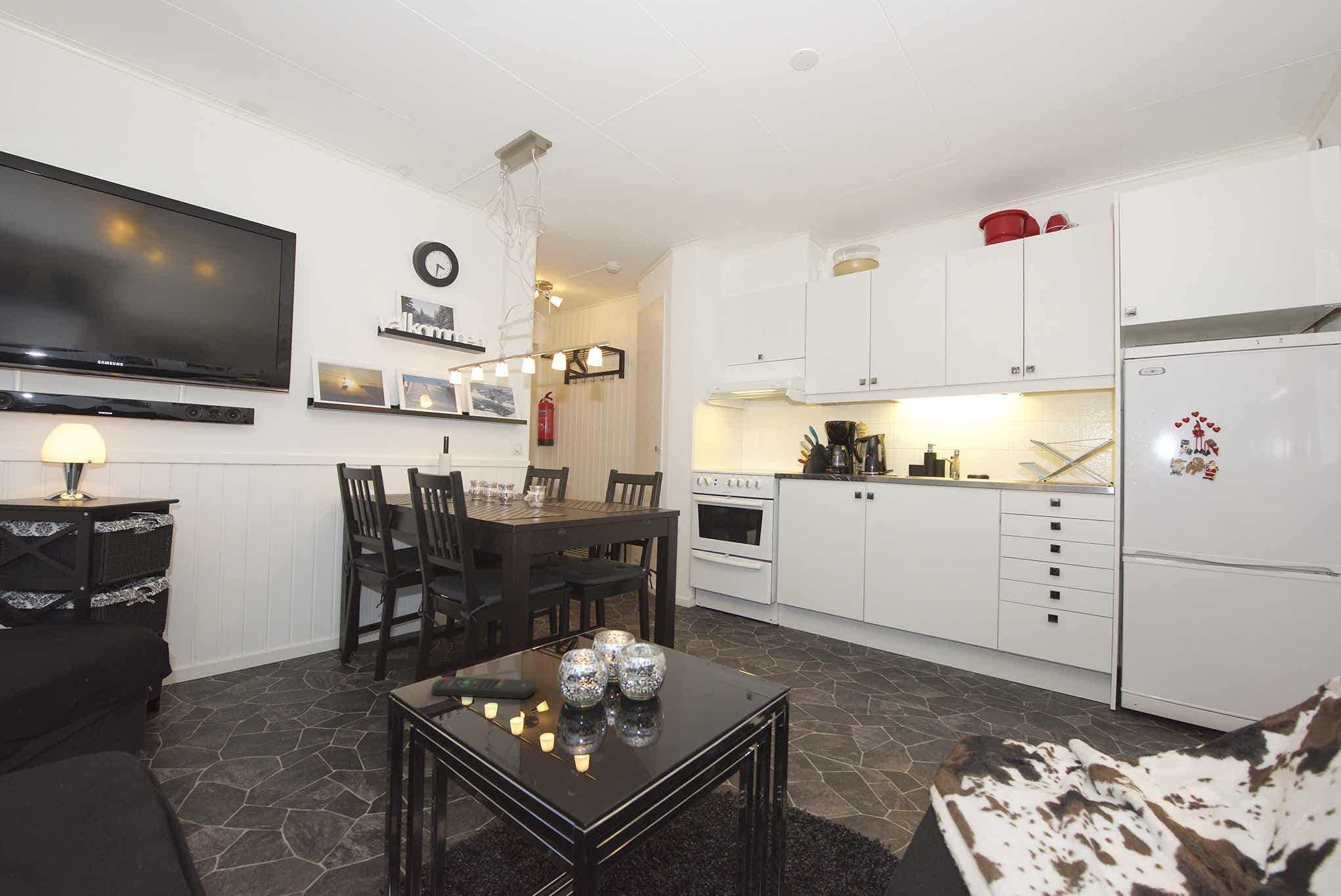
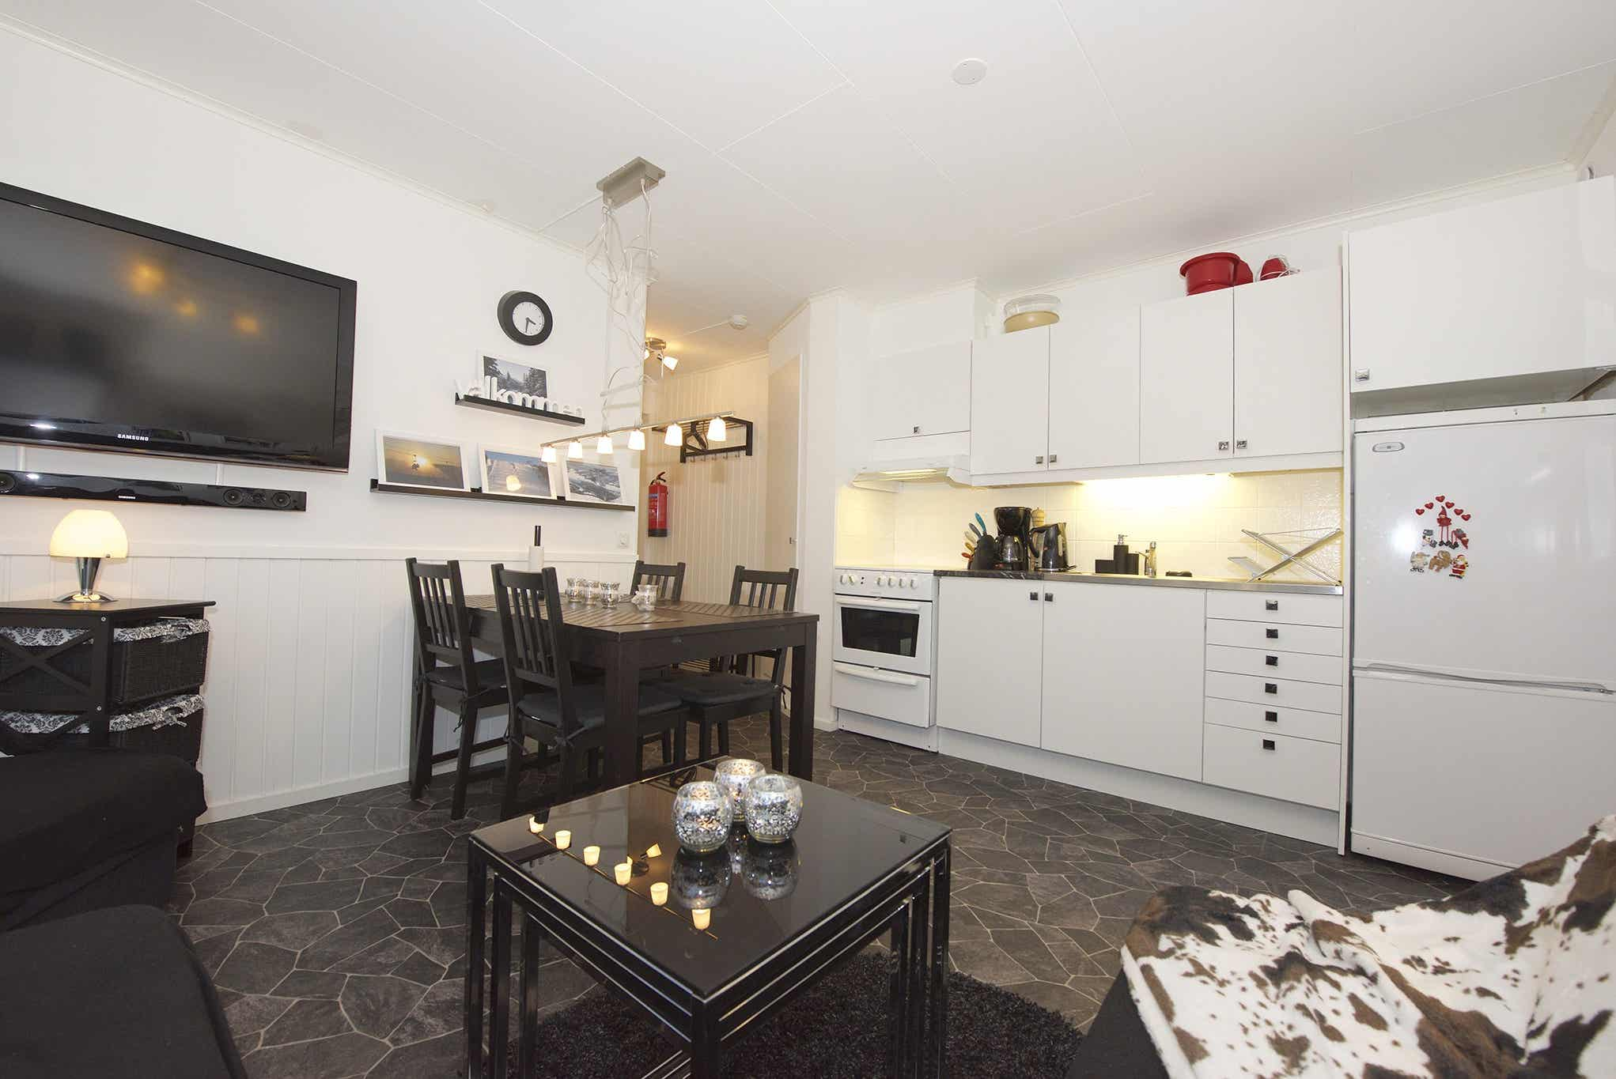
- remote control [431,676,536,699]
